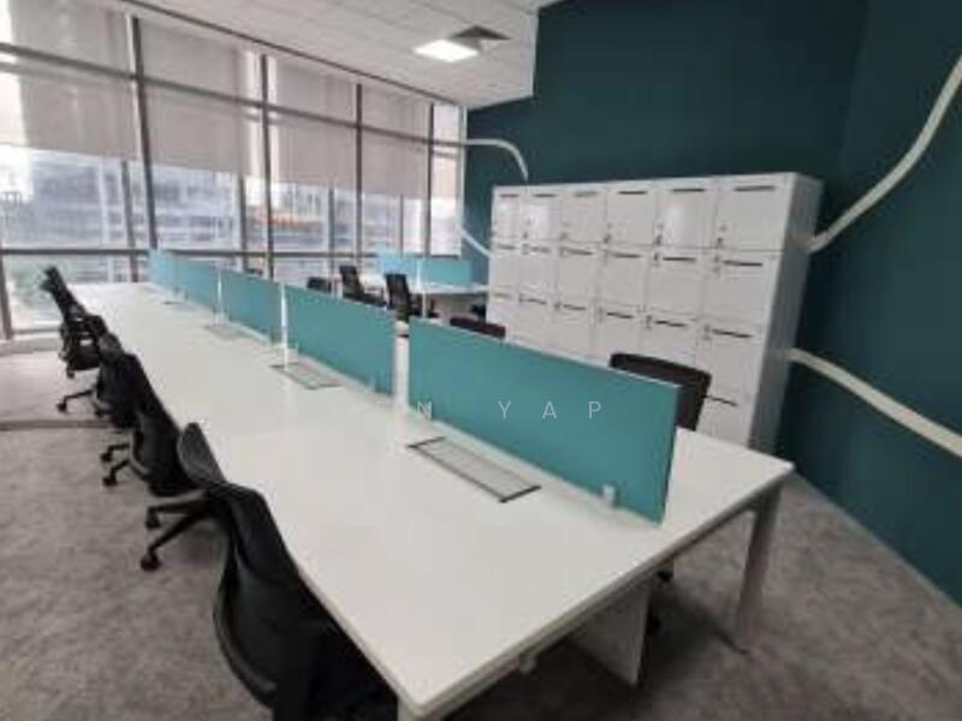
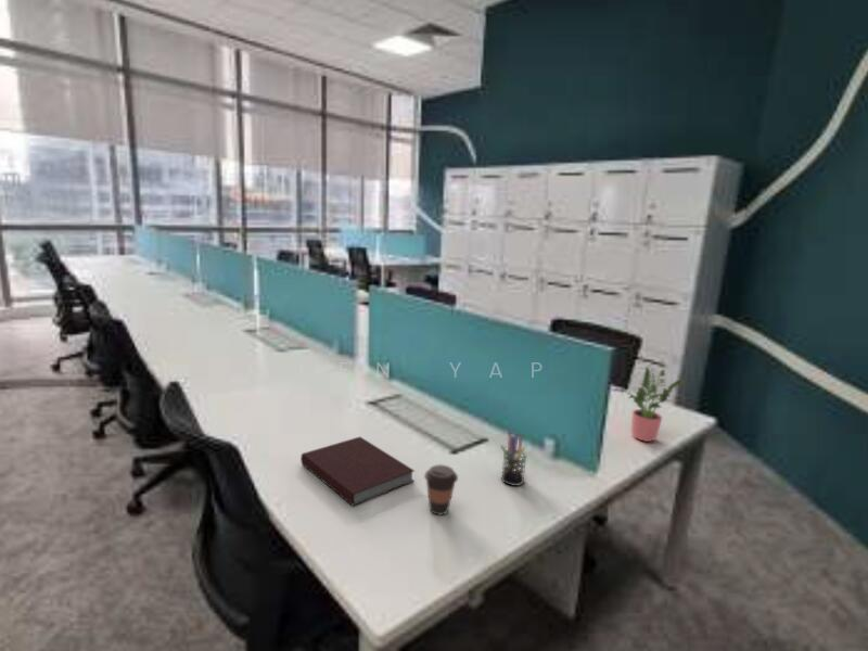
+ pen holder [499,431,527,487]
+ potted plant [610,366,686,443]
+ coffee cup [423,463,459,516]
+ notebook [299,436,416,507]
